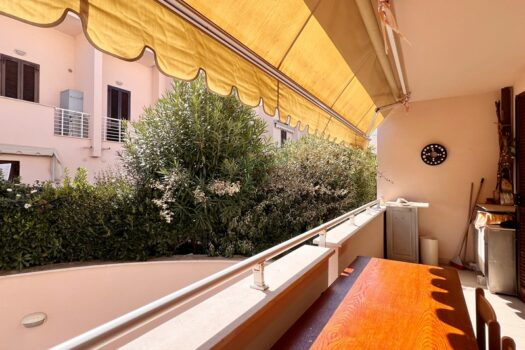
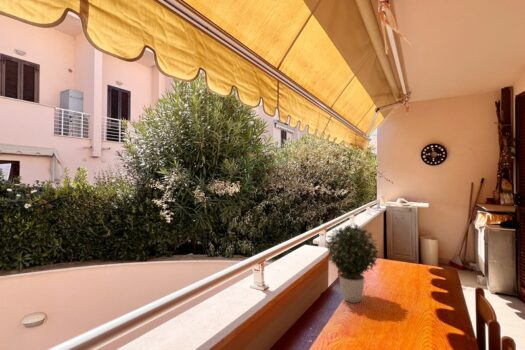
+ potted plant [324,223,381,304]
